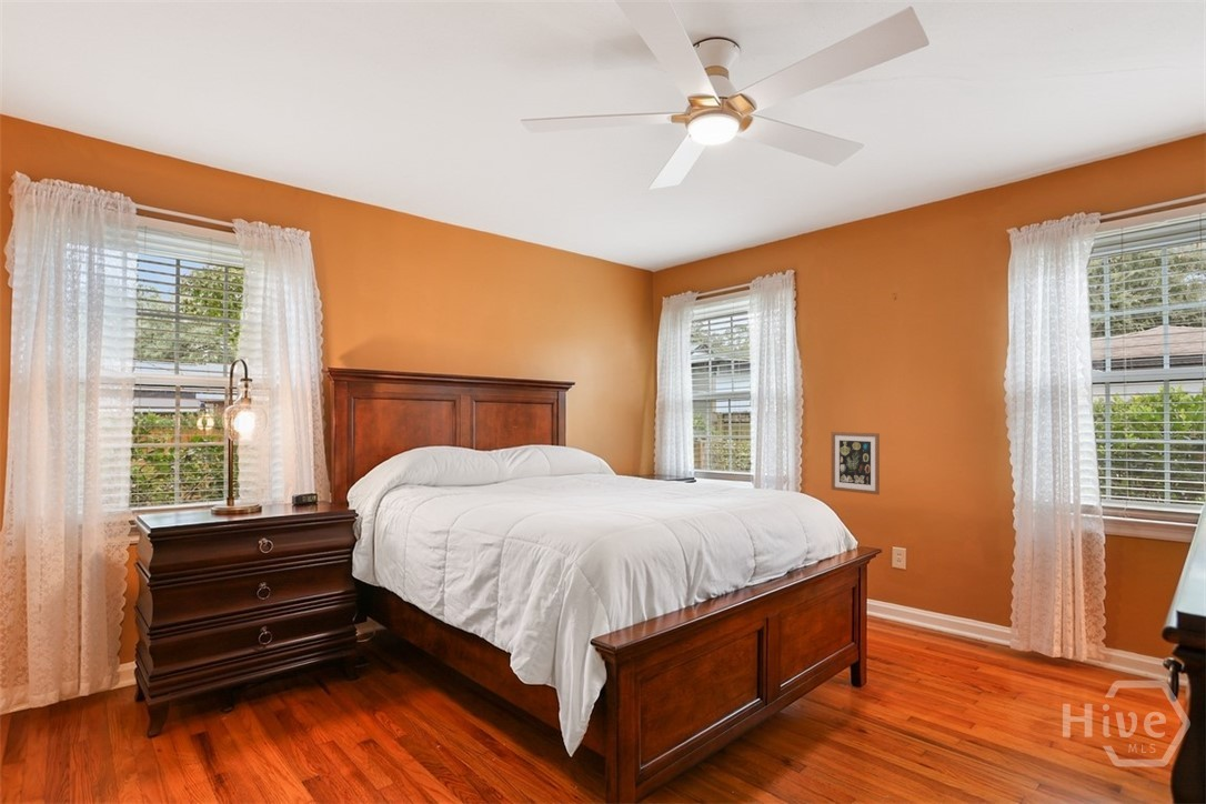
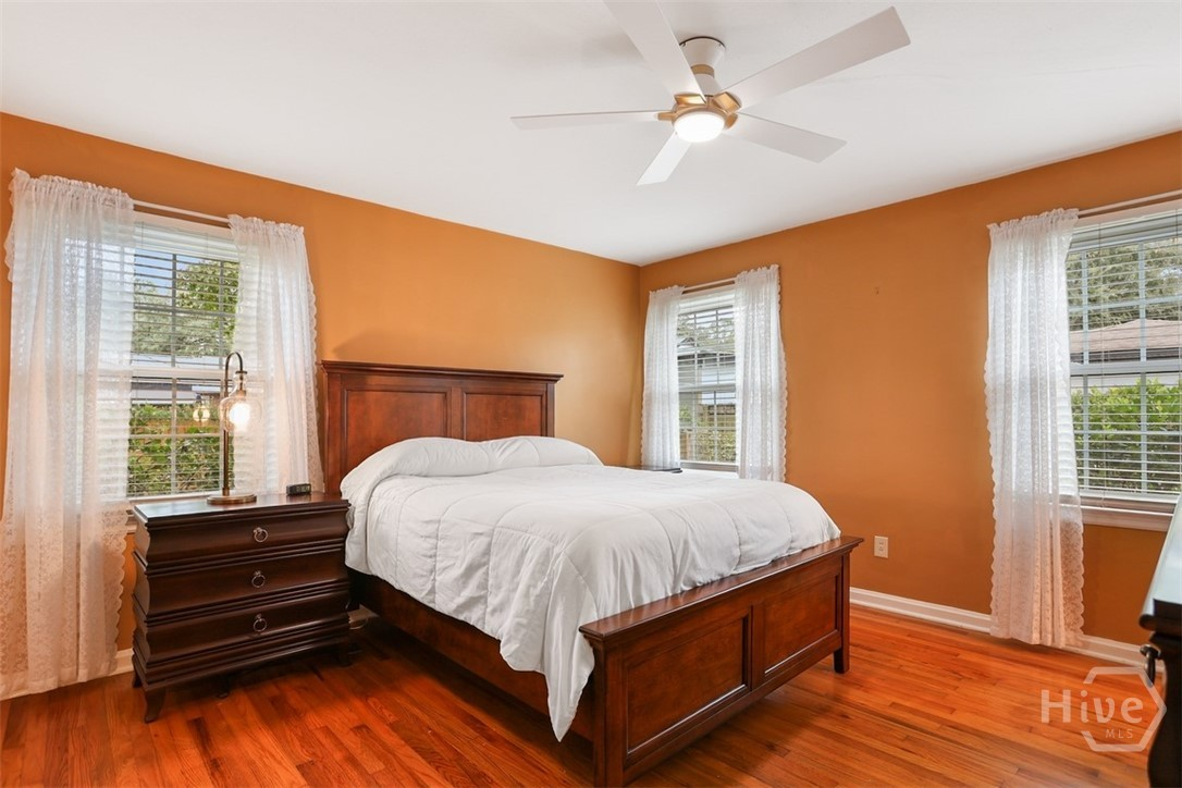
- wall art [831,431,881,495]
